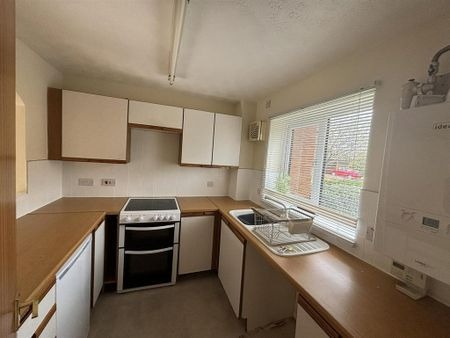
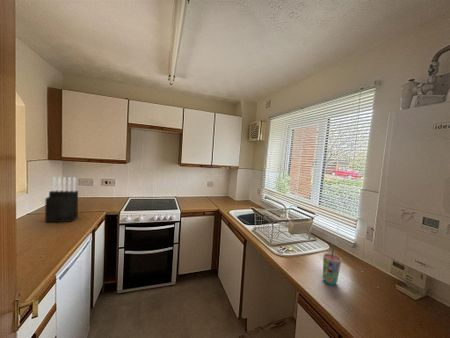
+ cup [322,244,342,286]
+ knife block [44,176,79,223]
